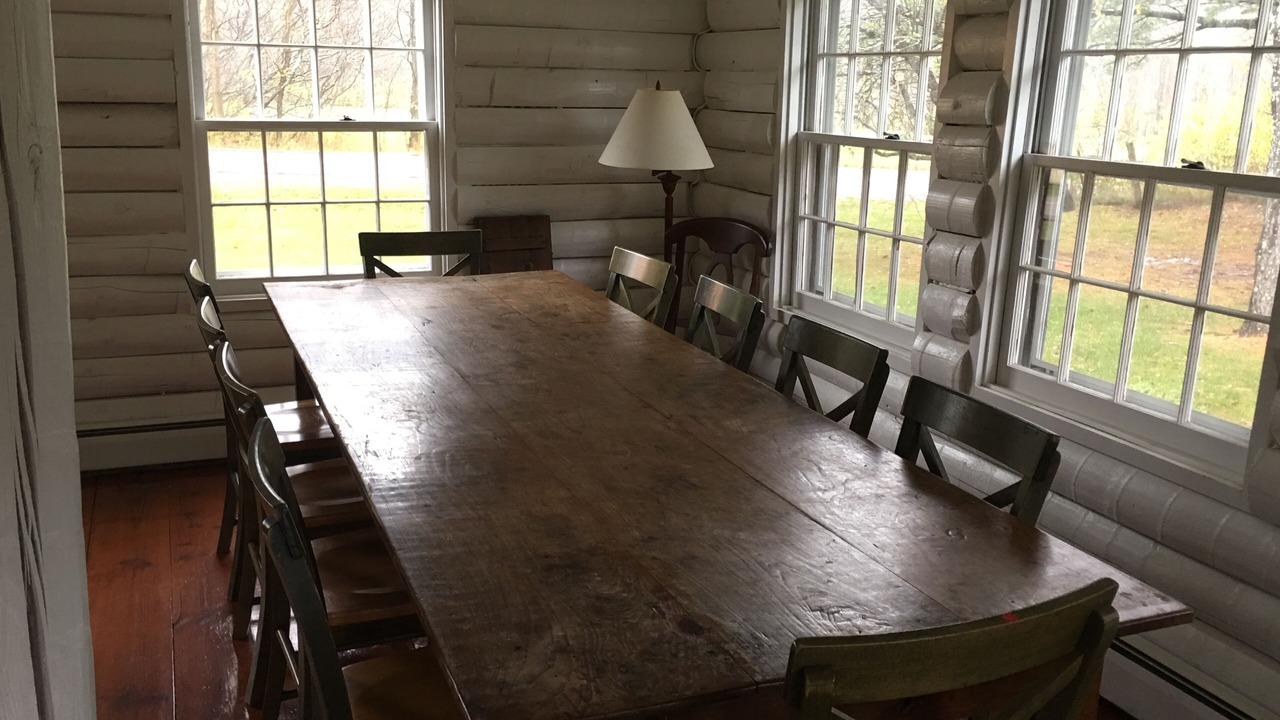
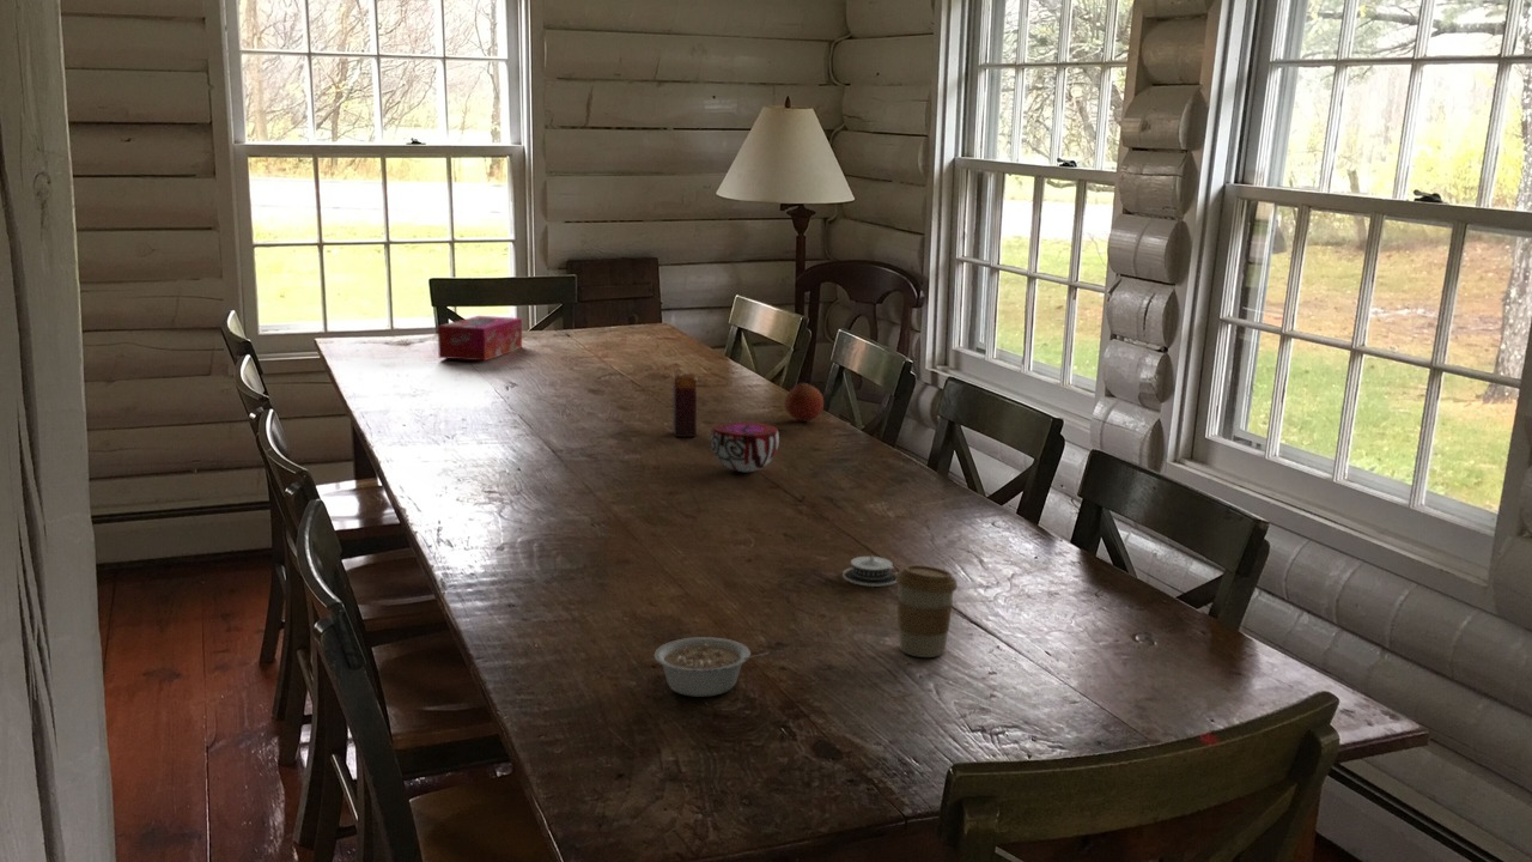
+ coffee cup [894,564,959,658]
+ fruit [784,382,825,423]
+ candle [671,372,698,438]
+ tissue box [437,315,523,362]
+ decorative bowl [710,421,780,473]
+ legume [653,636,770,698]
+ architectural model [841,553,898,588]
